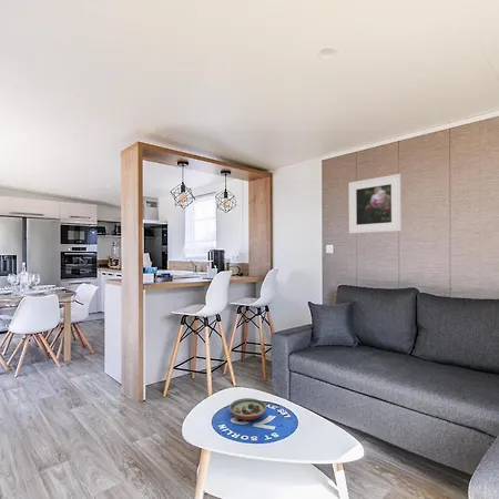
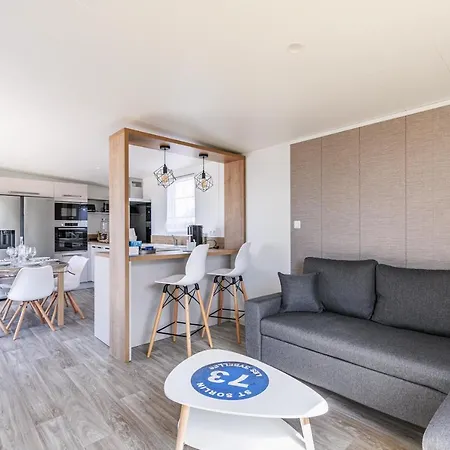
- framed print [348,173,403,234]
- decorative bowl [228,397,267,421]
